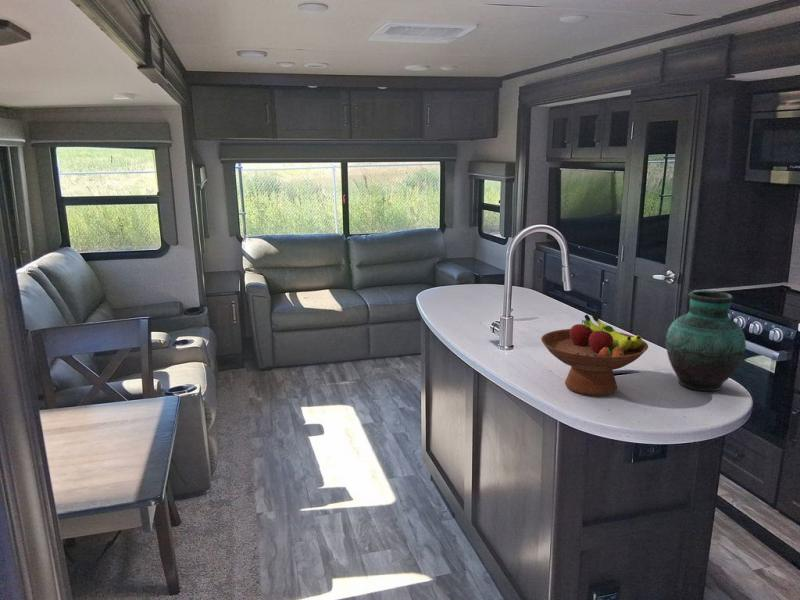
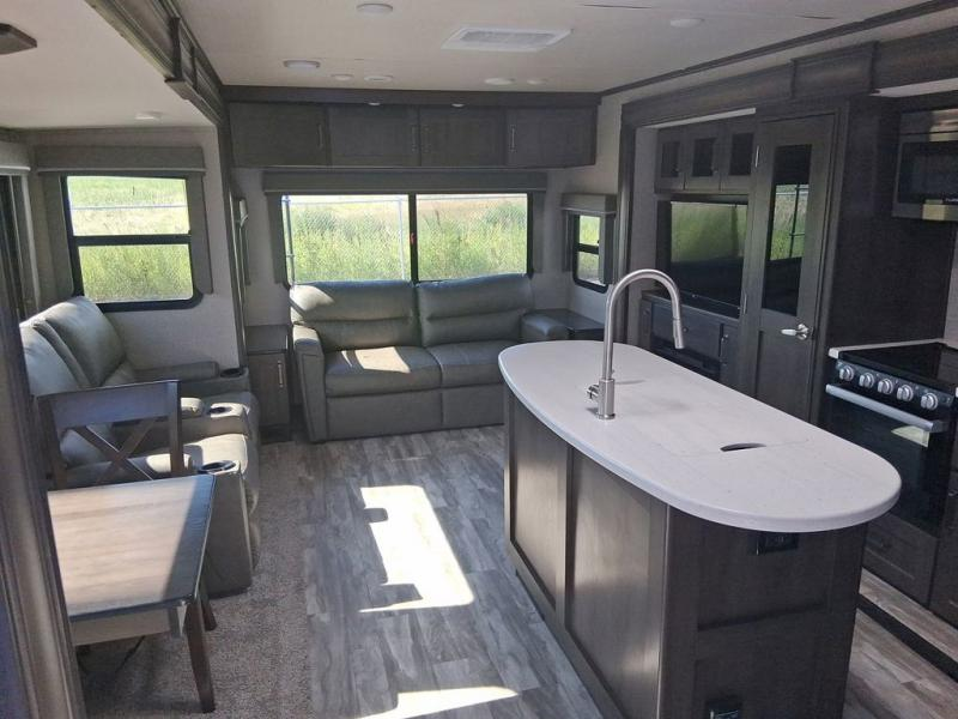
- fruit bowl [540,314,649,397]
- vase [665,289,747,392]
